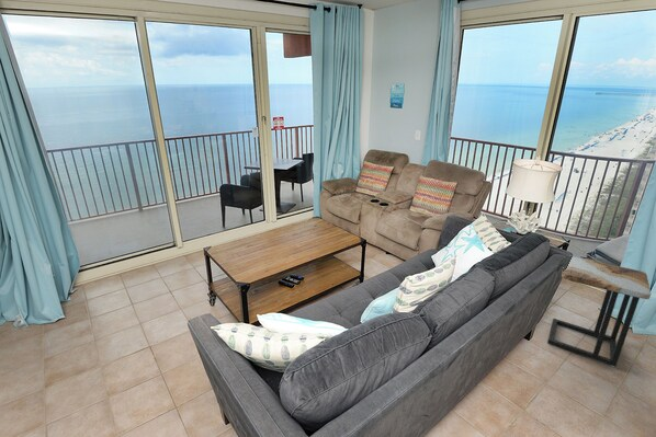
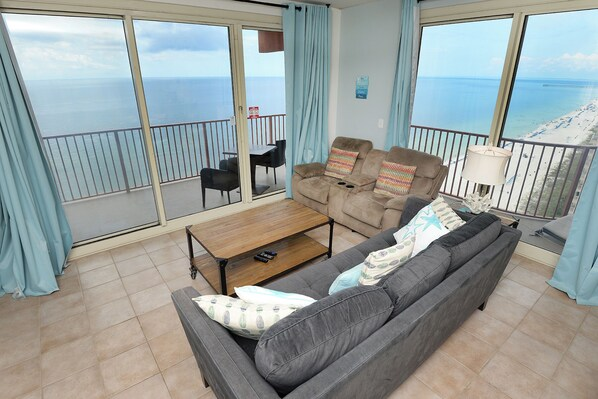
- side table [546,255,652,368]
